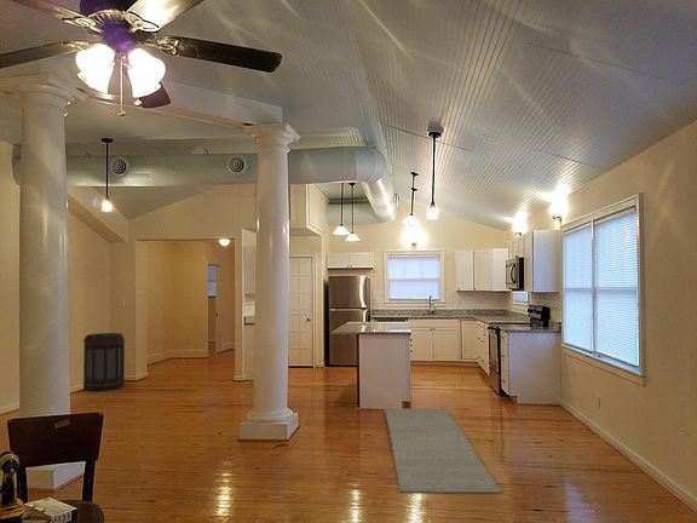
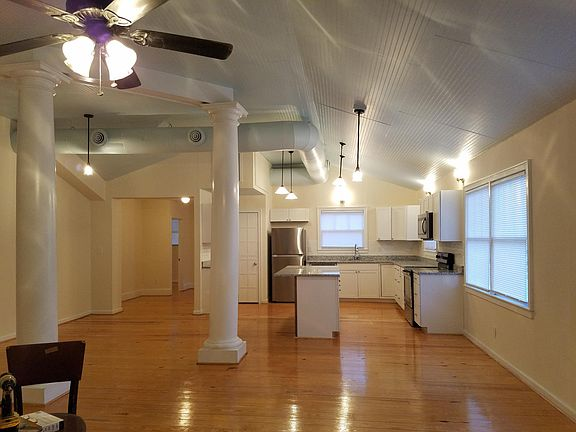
- rug [384,407,502,494]
- trash can [82,332,126,392]
